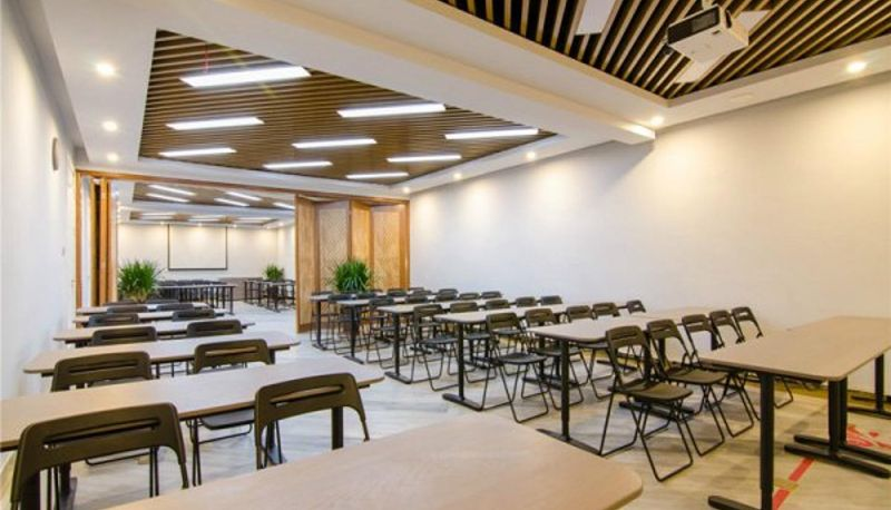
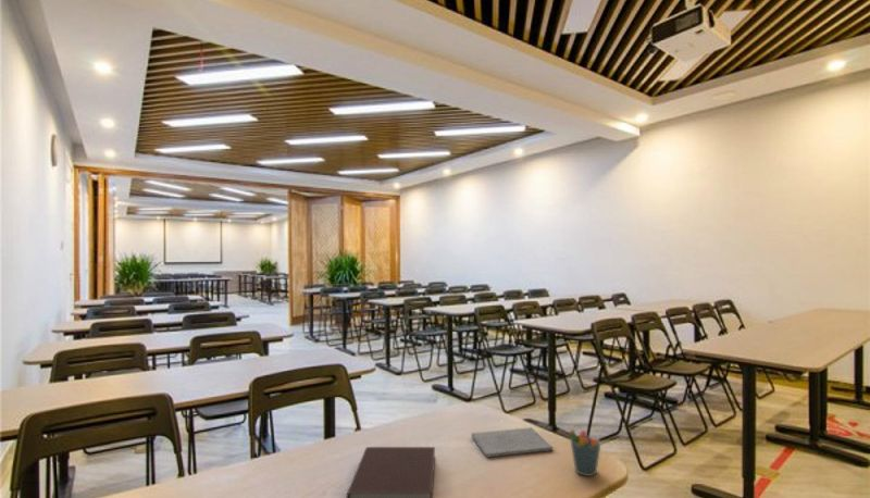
+ notepad [471,426,555,459]
+ notebook [345,446,436,498]
+ pen holder [569,425,604,477]
